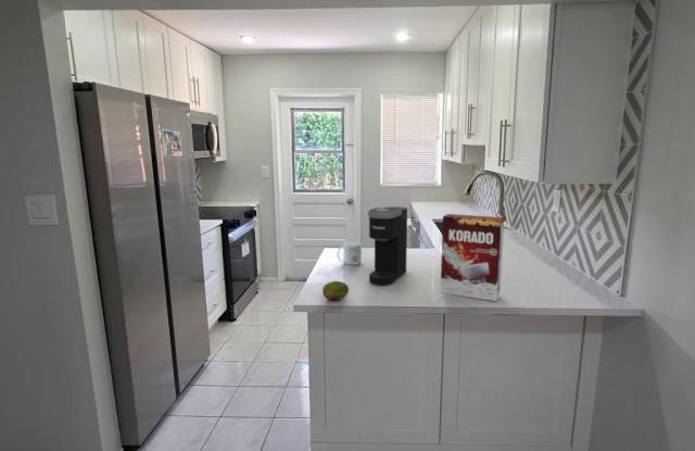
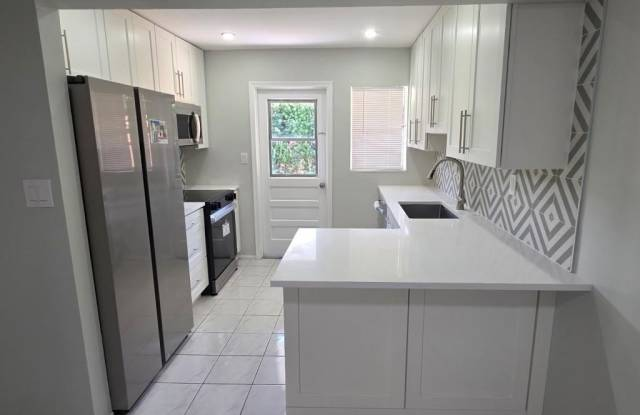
- coffee maker [367,205,408,286]
- cereal box [440,213,505,302]
- mug [337,241,363,266]
- fruit [321,280,350,301]
